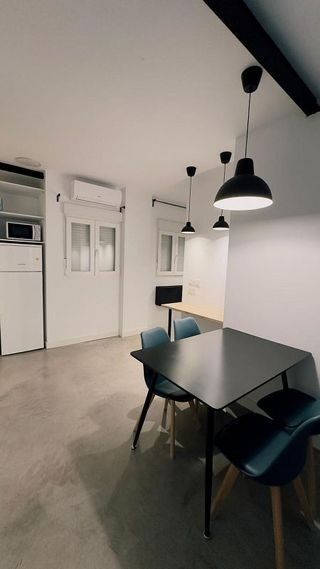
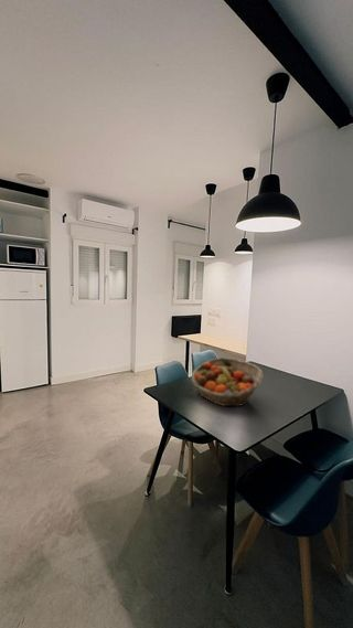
+ fruit basket [190,356,264,407]
